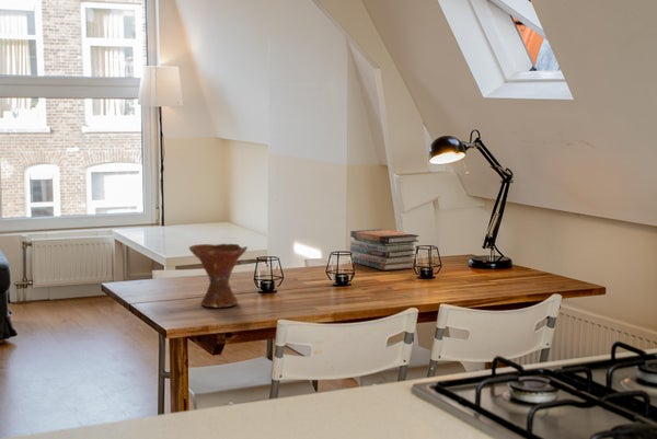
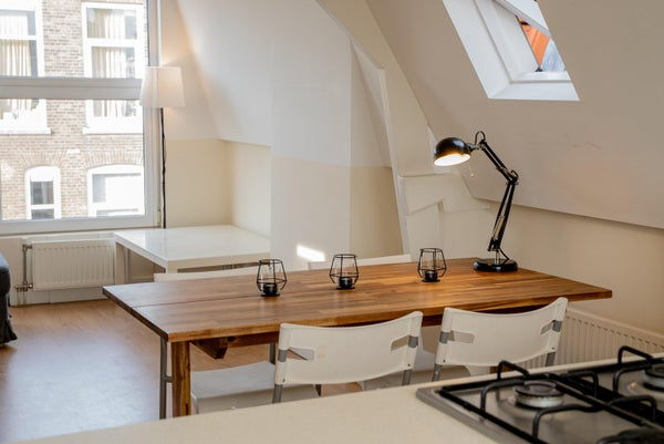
- book stack [349,228,420,272]
- bowl [188,243,249,309]
